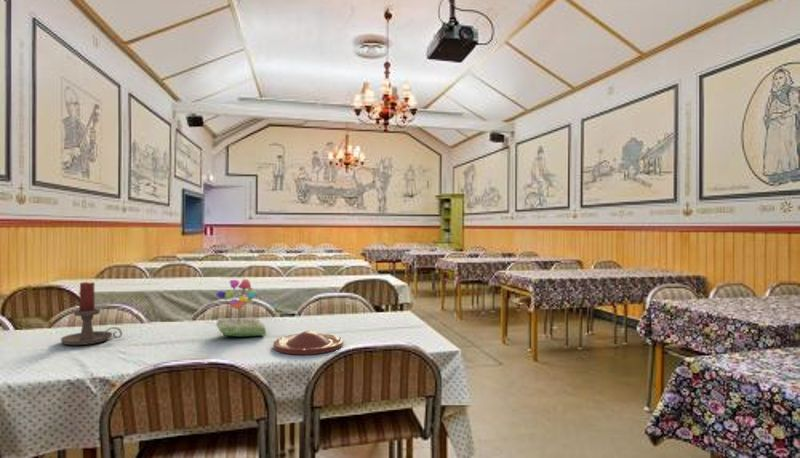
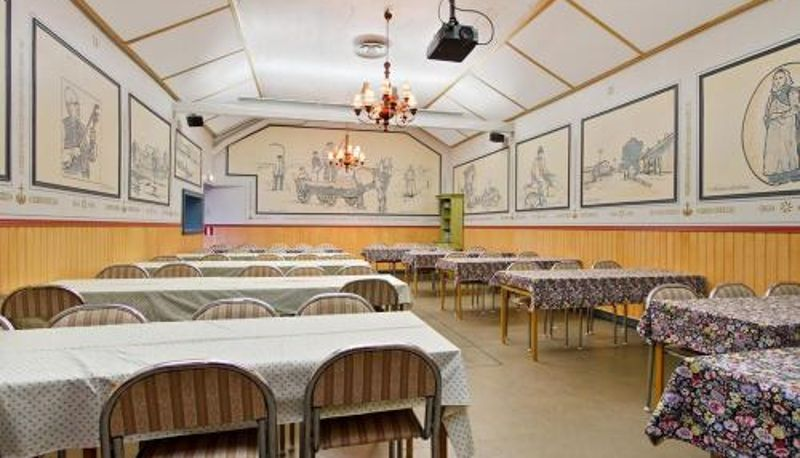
- plate [272,330,344,355]
- flower [215,278,267,337]
- candle holder [60,281,123,346]
